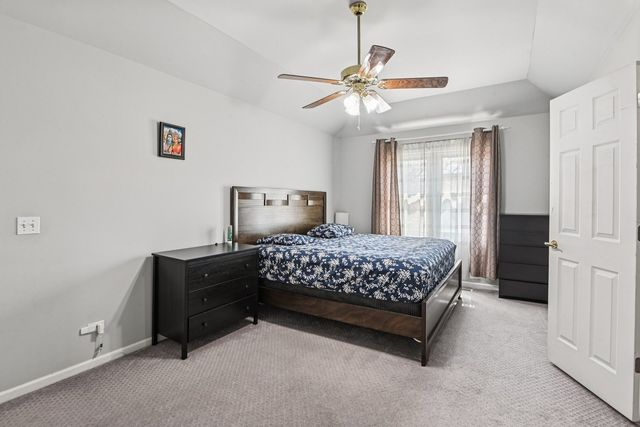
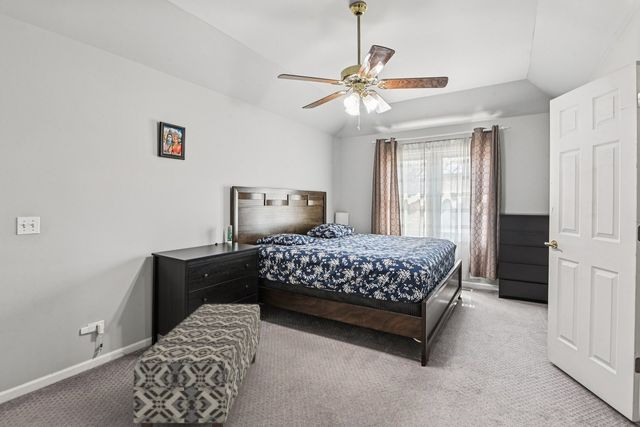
+ bench [132,303,261,427]
